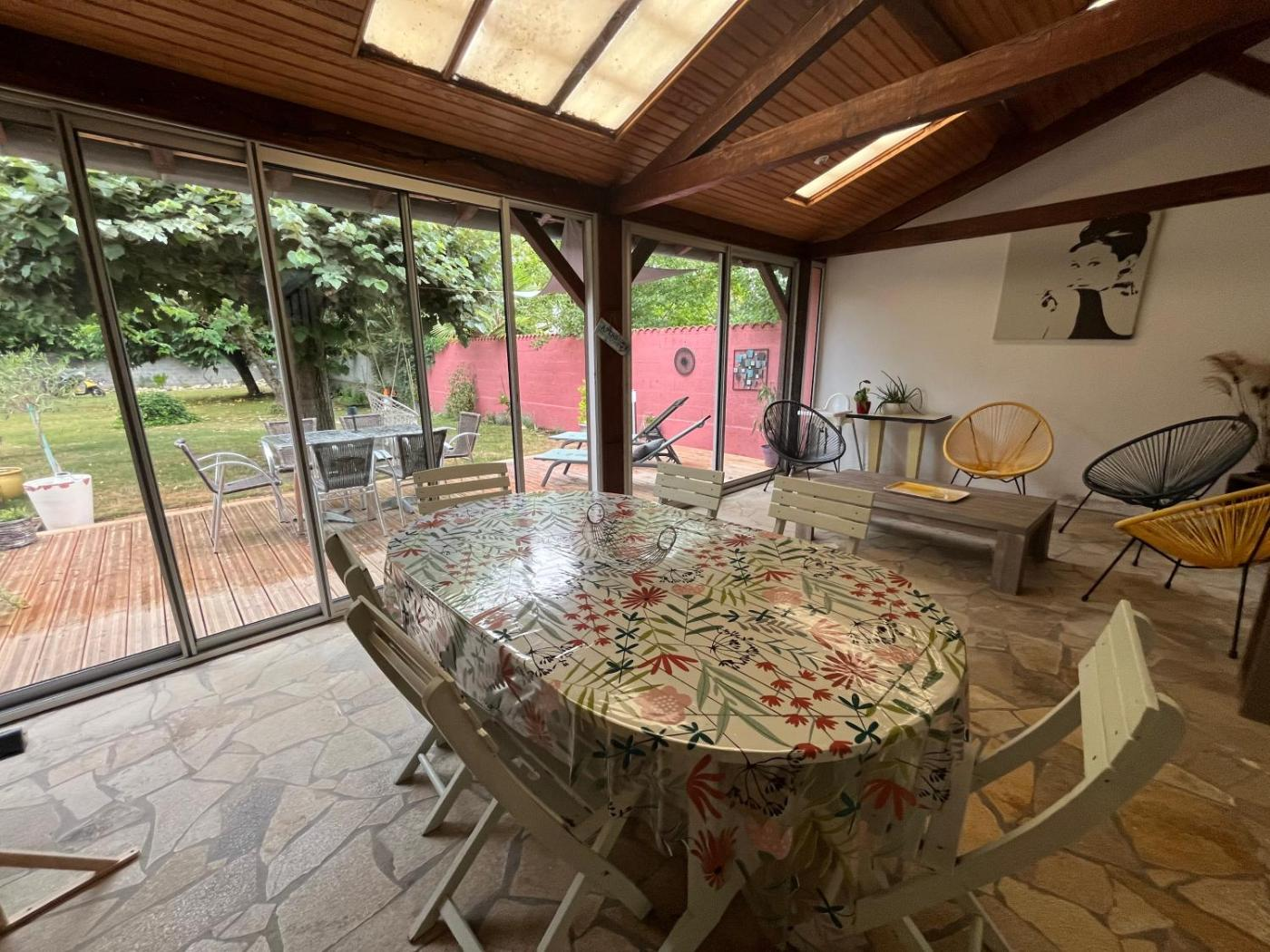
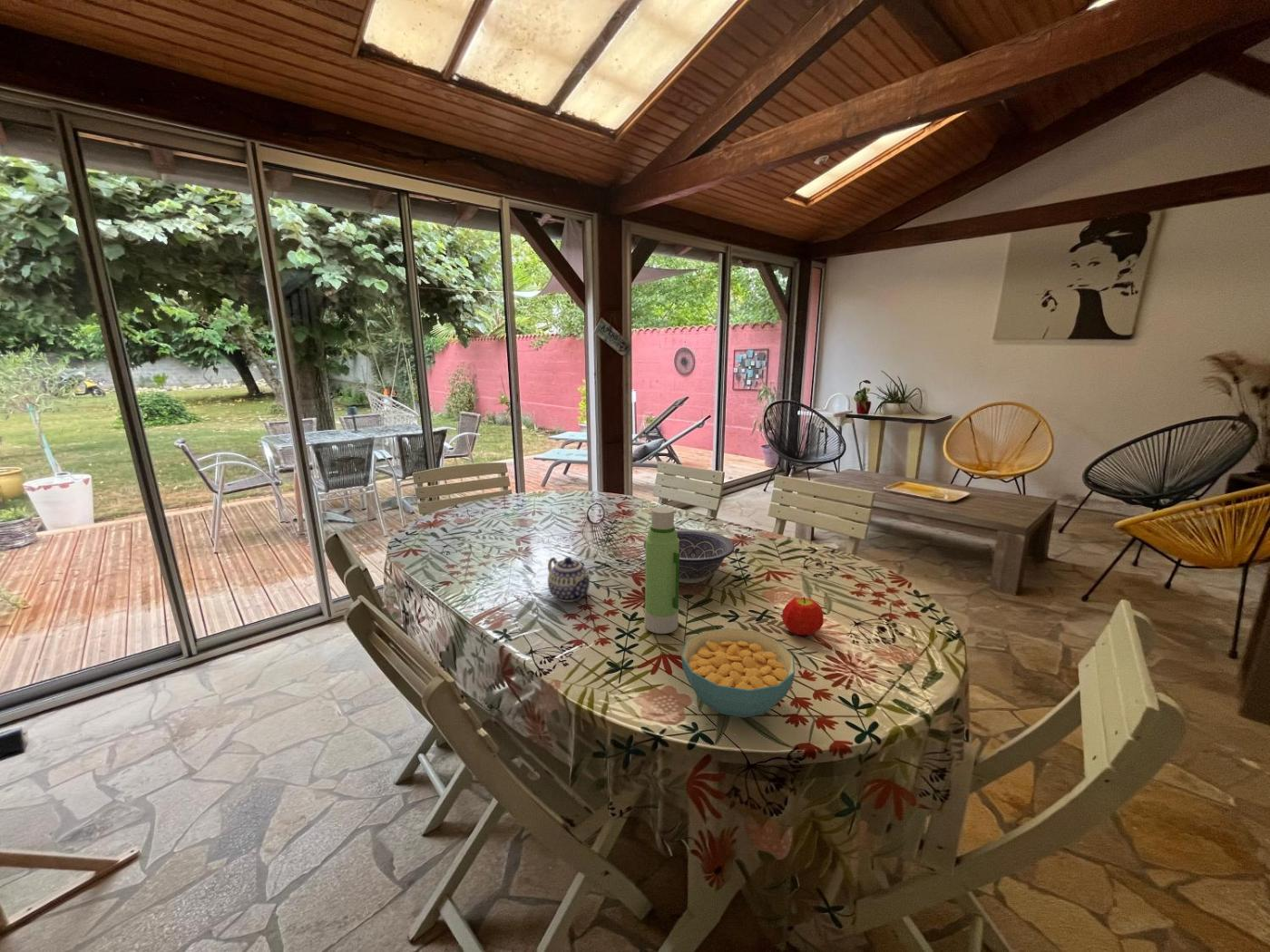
+ fruit [781,597,825,636]
+ water bottle [644,506,679,635]
+ teapot [547,556,592,603]
+ decorative bowl [643,529,736,584]
+ cereal bowl [680,627,796,718]
